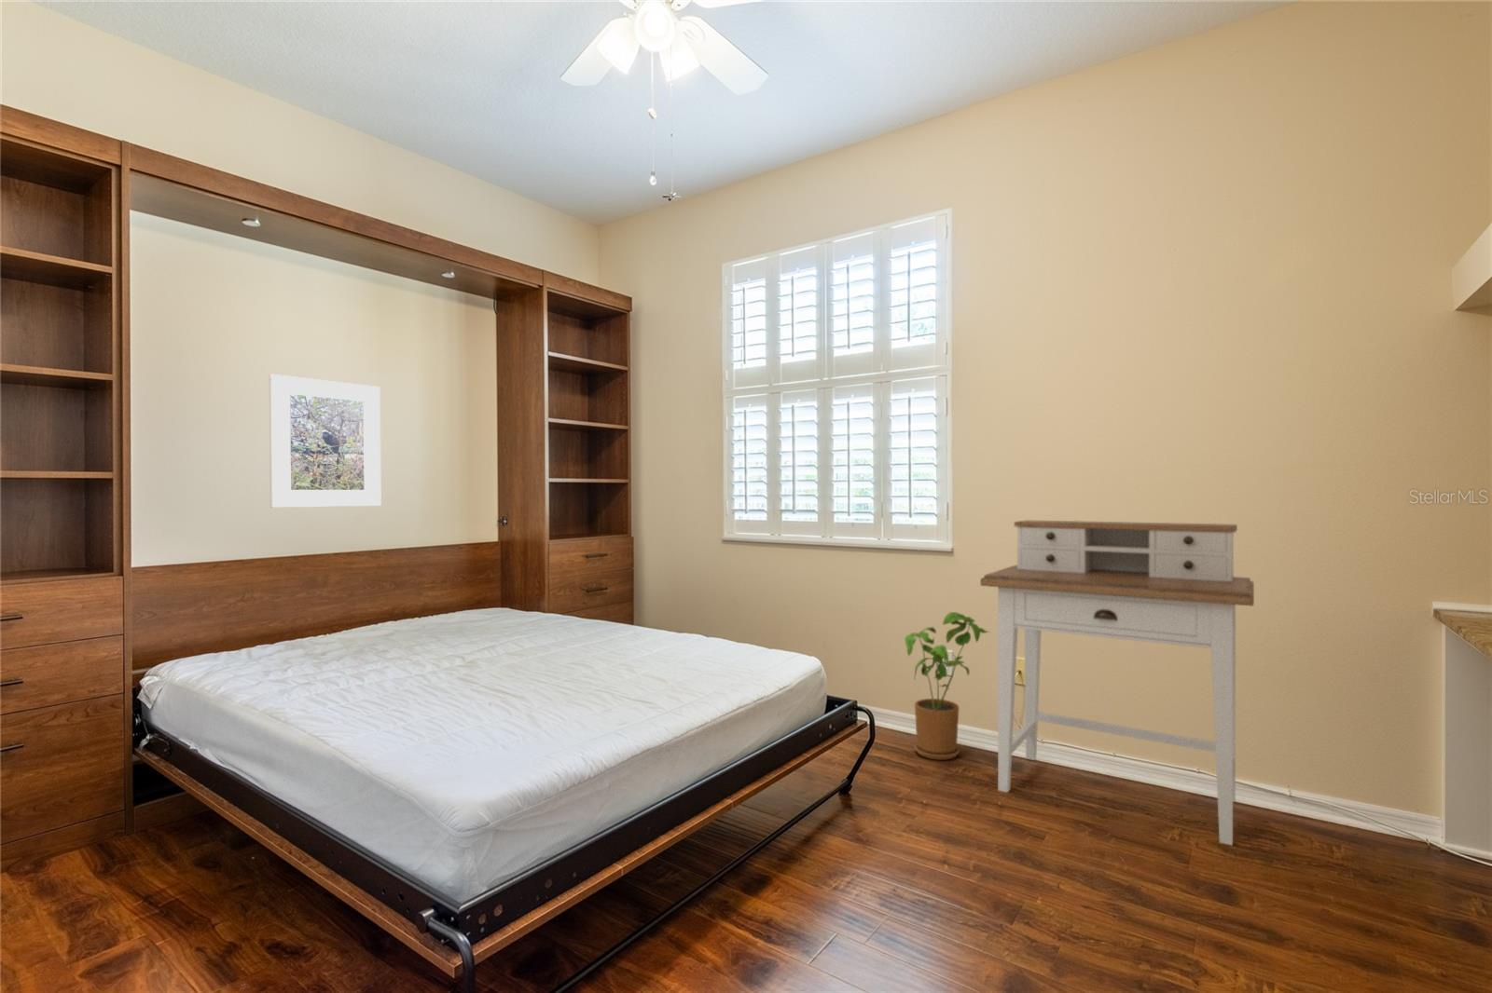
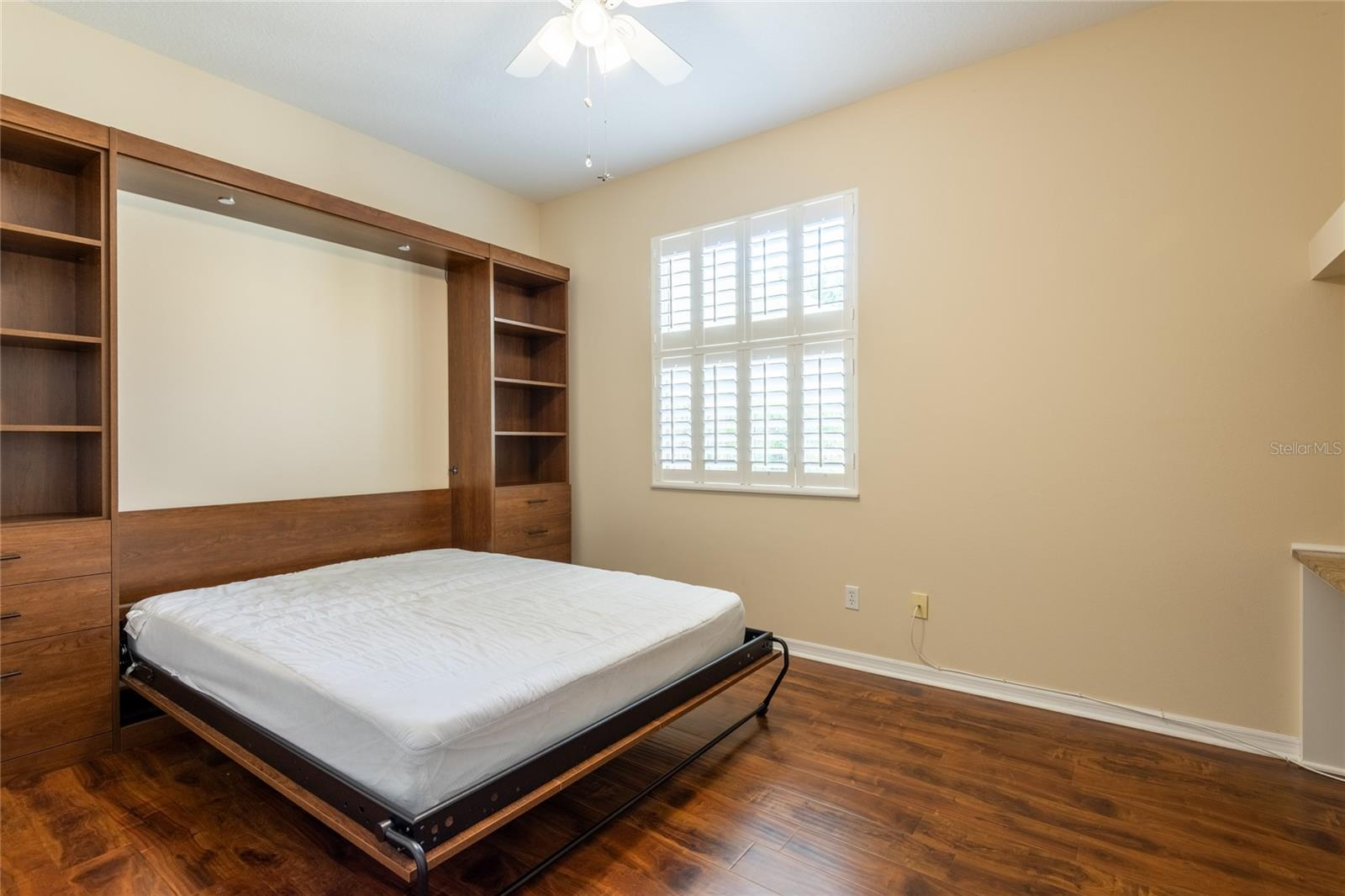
- desk [980,519,1255,847]
- house plant [904,611,992,761]
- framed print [267,373,382,509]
